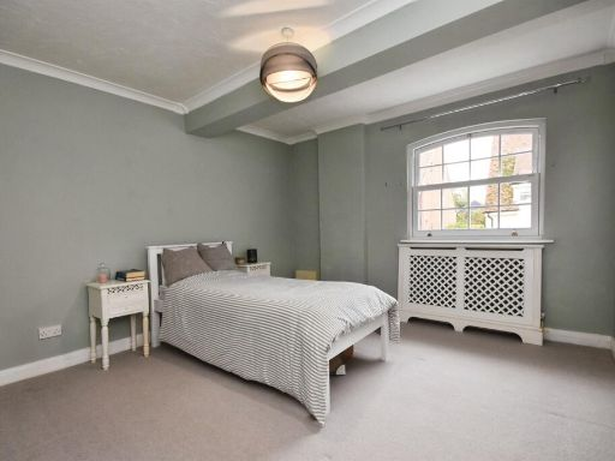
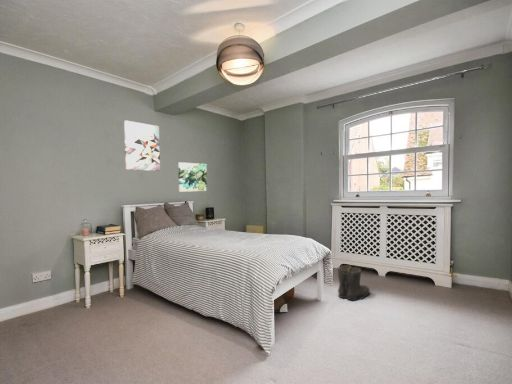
+ wall art [123,120,161,172]
+ wall art [177,161,208,193]
+ boots [336,264,371,302]
